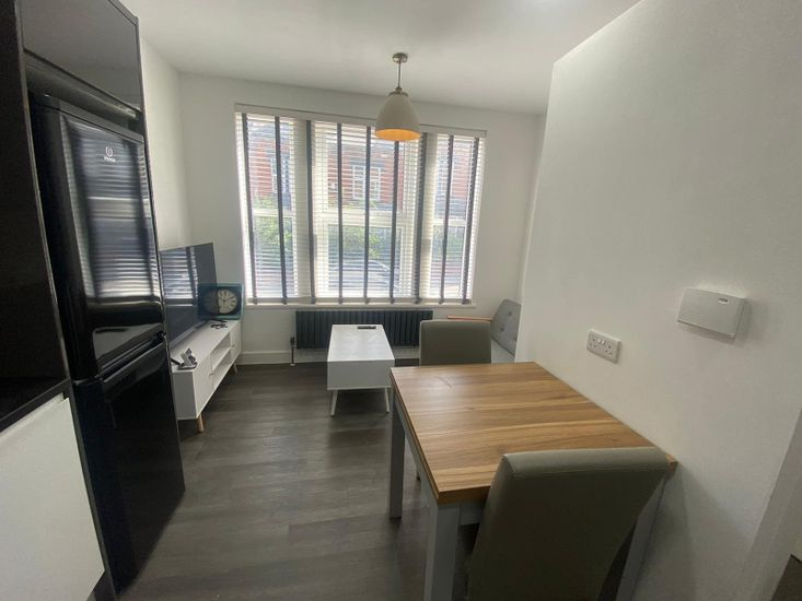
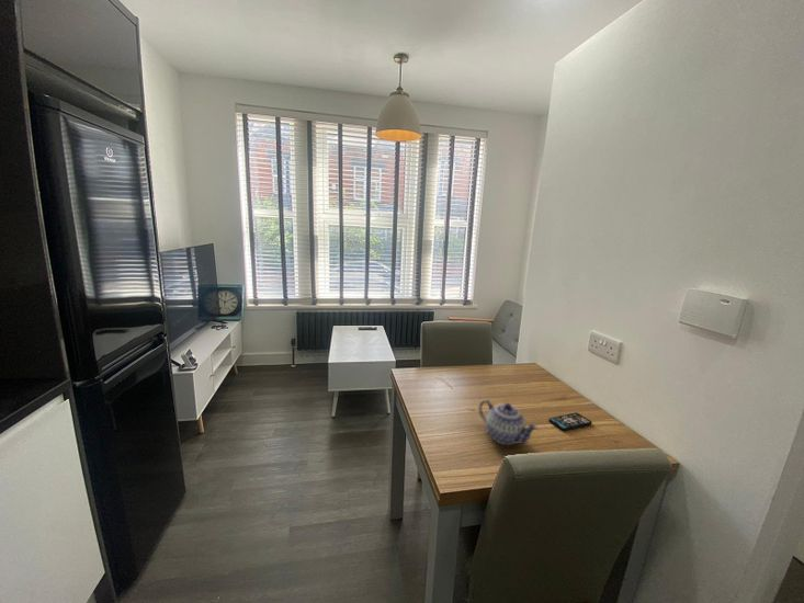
+ teapot [478,399,540,446]
+ smartphone [547,411,593,432]
